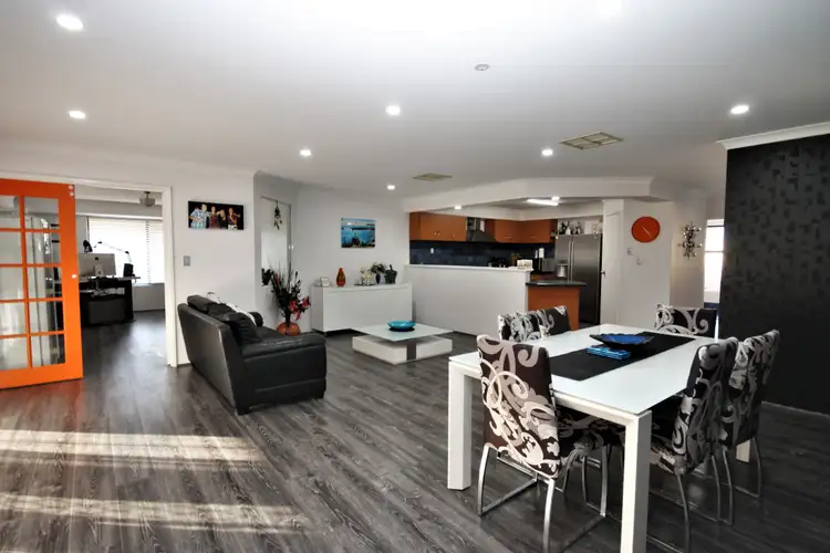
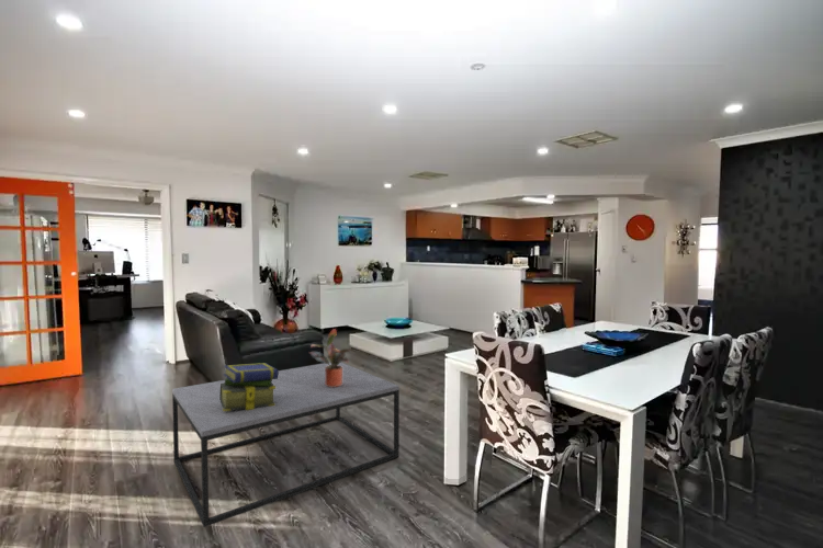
+ potted plant [308,328,353,387]
+ stack of books [219,362,279,411]
+ coffee table [171,362,401,528]
